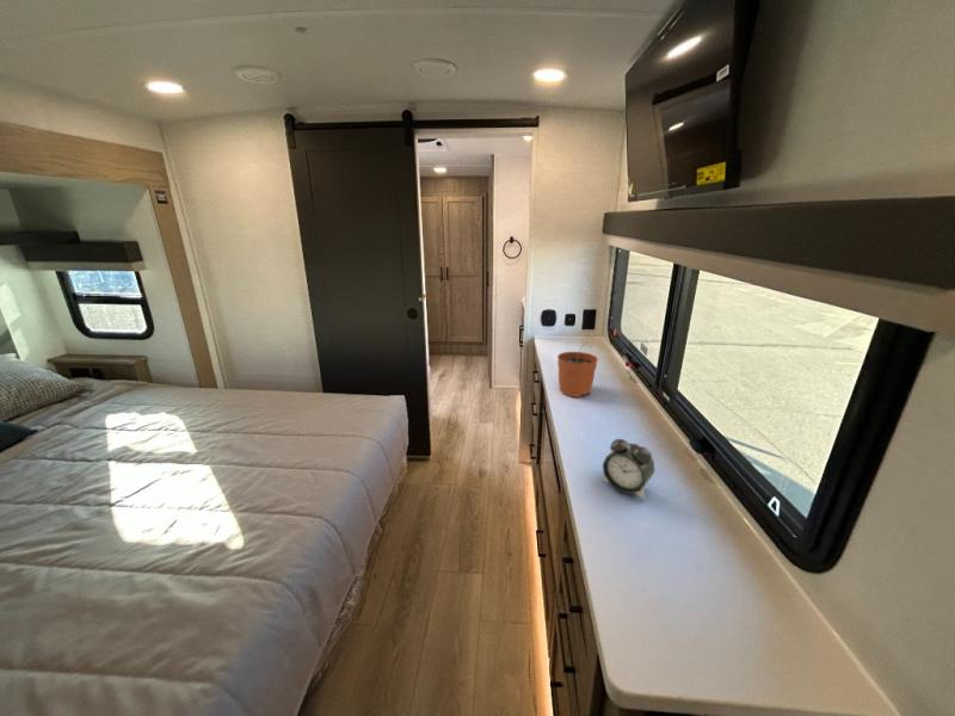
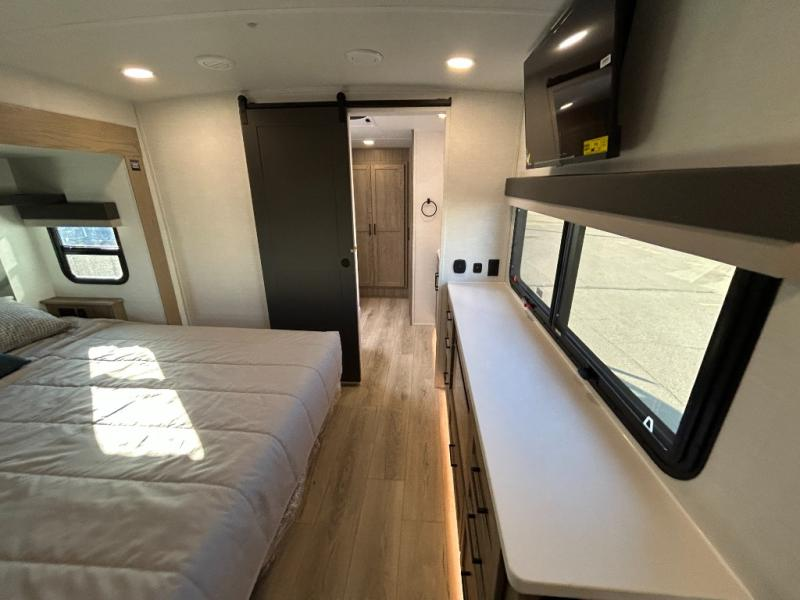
- plant pot [556,340,599,399]
- alarm clock [600,438,657,501]
